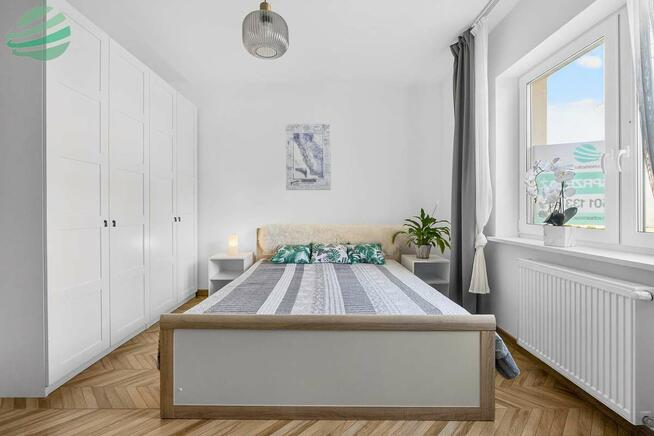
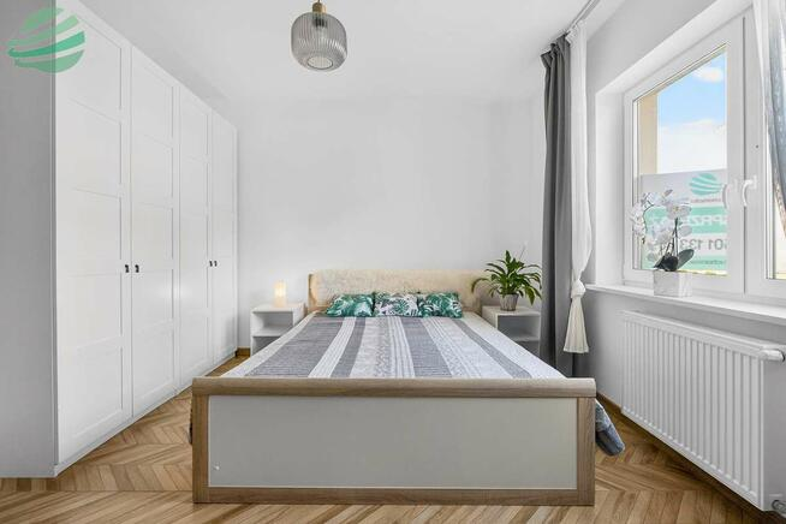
- wall art [285,123,332,191]
